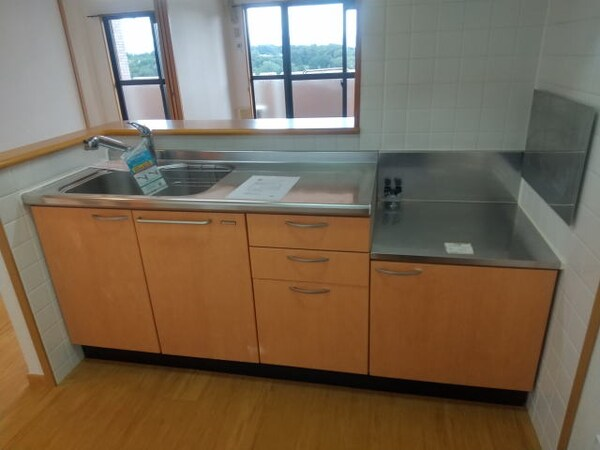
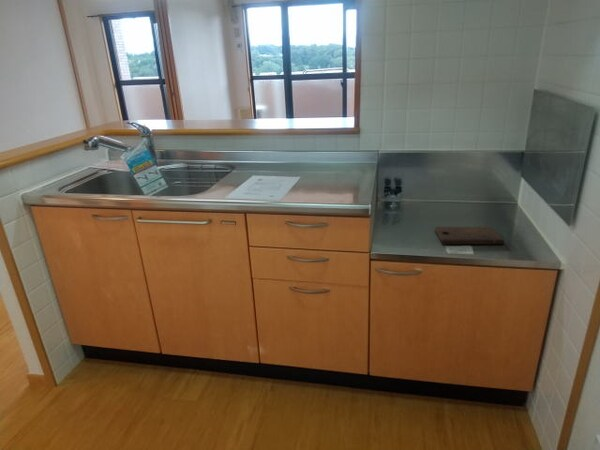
+ cutting board [434,225,505,245]
